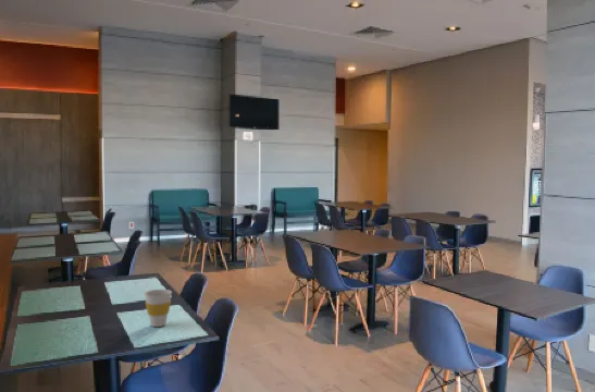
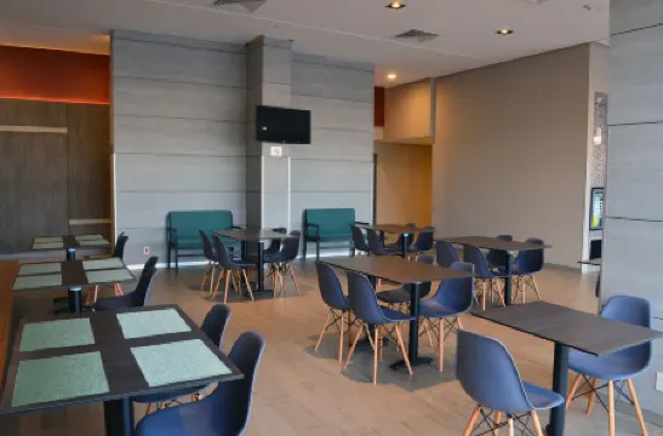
- cup [144,289,173,328]
